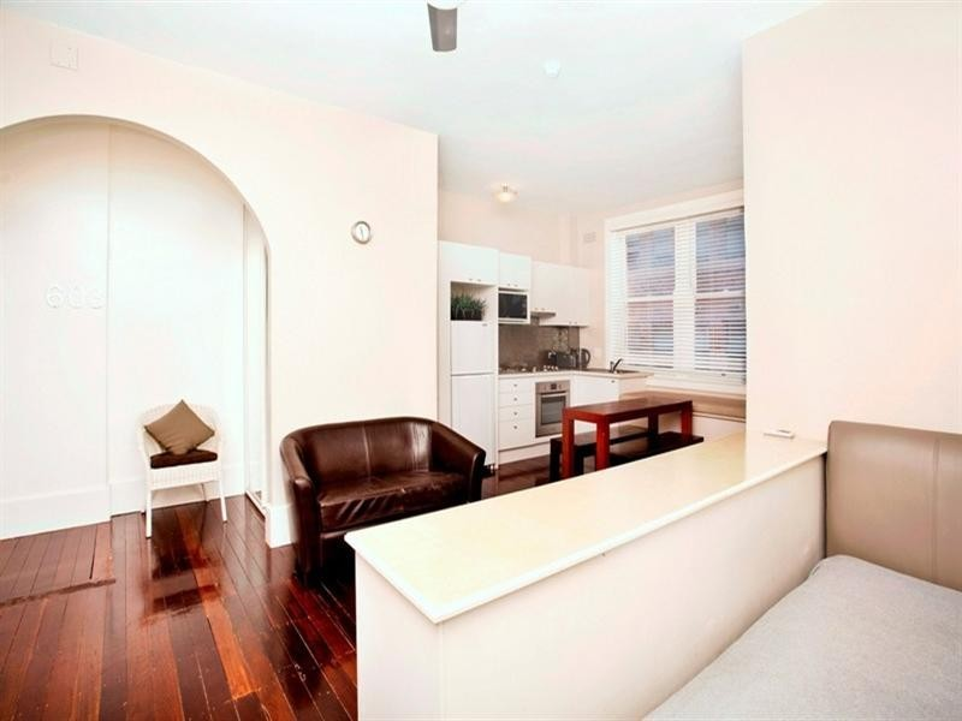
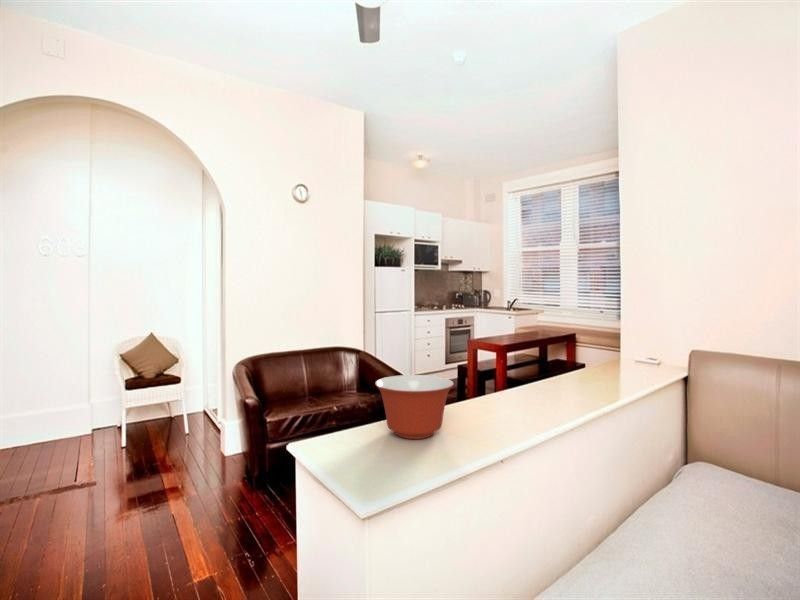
+ mixing bowl [374,374,455,440]
